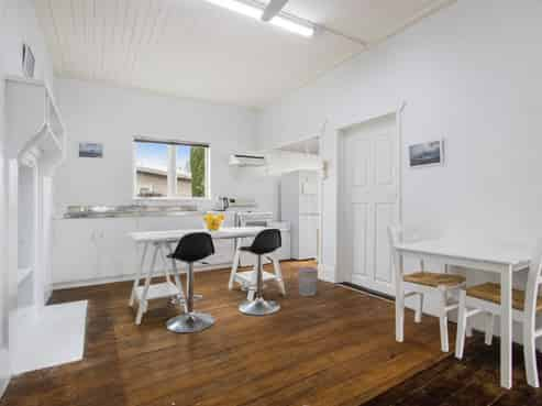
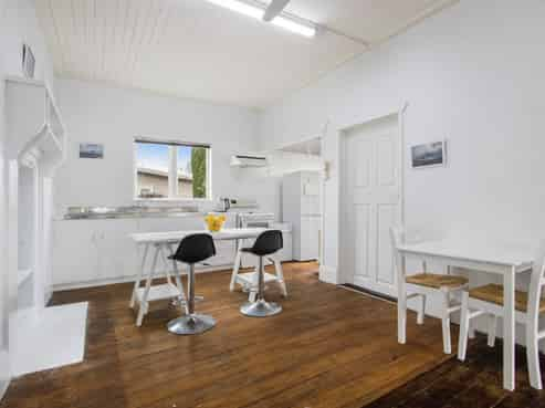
- wastebasket [296,266,319,297]
